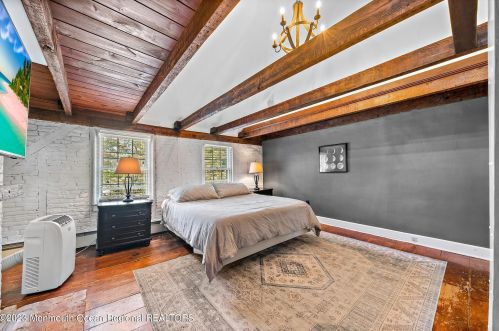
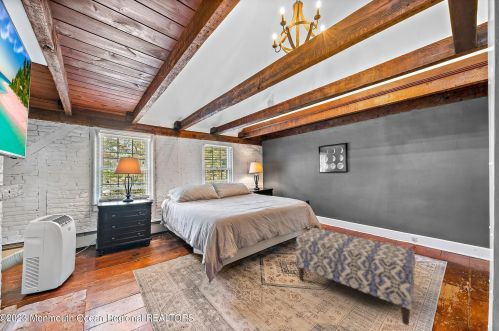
+ bench [295,227,416,326]
